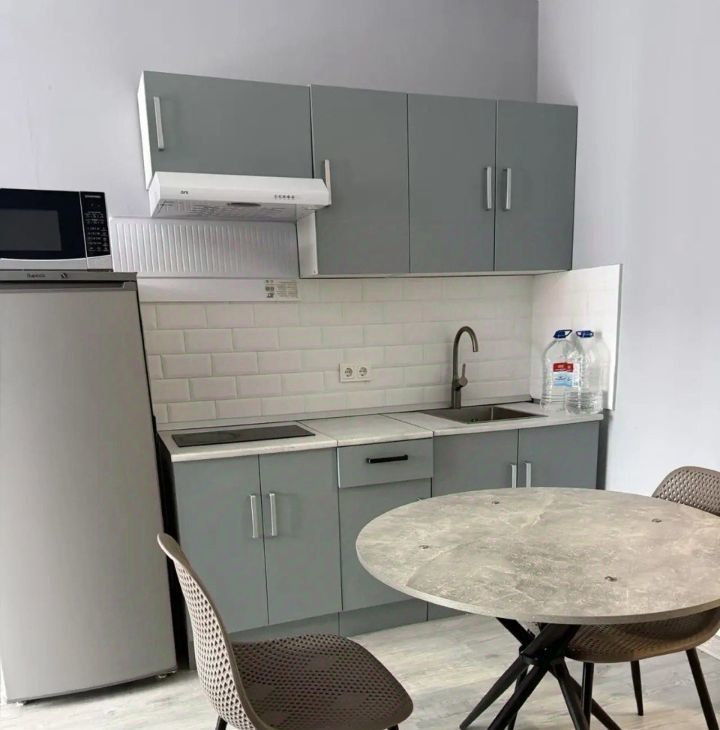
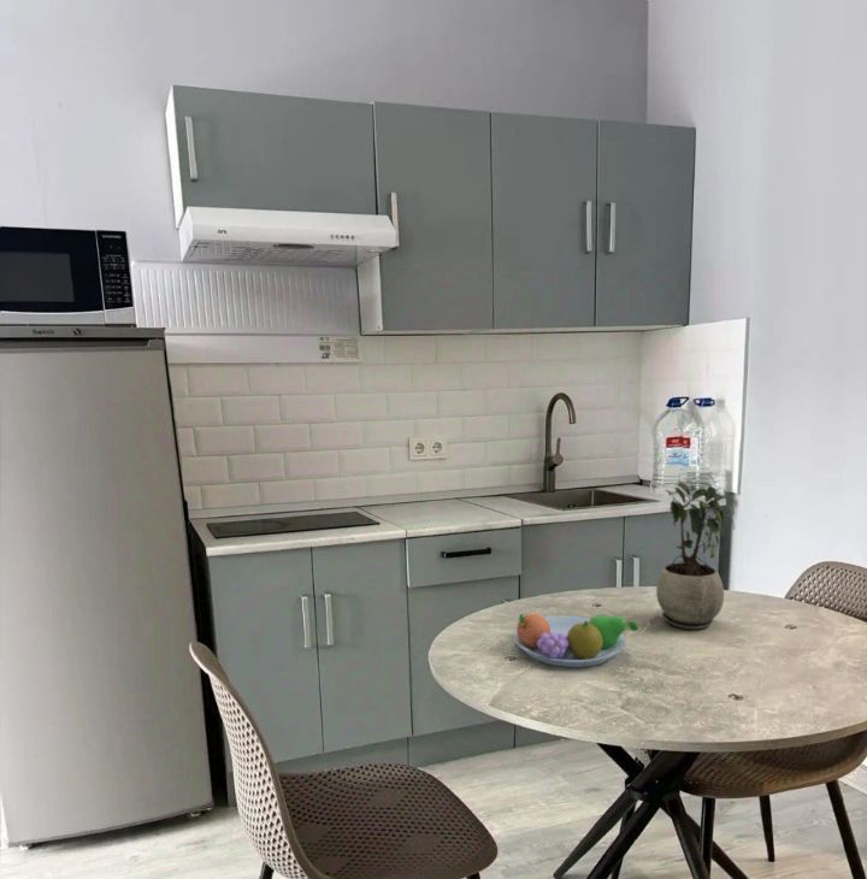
+ fruit bowl [512,612,639,668]
+ potted plant [655,472,736,631]
